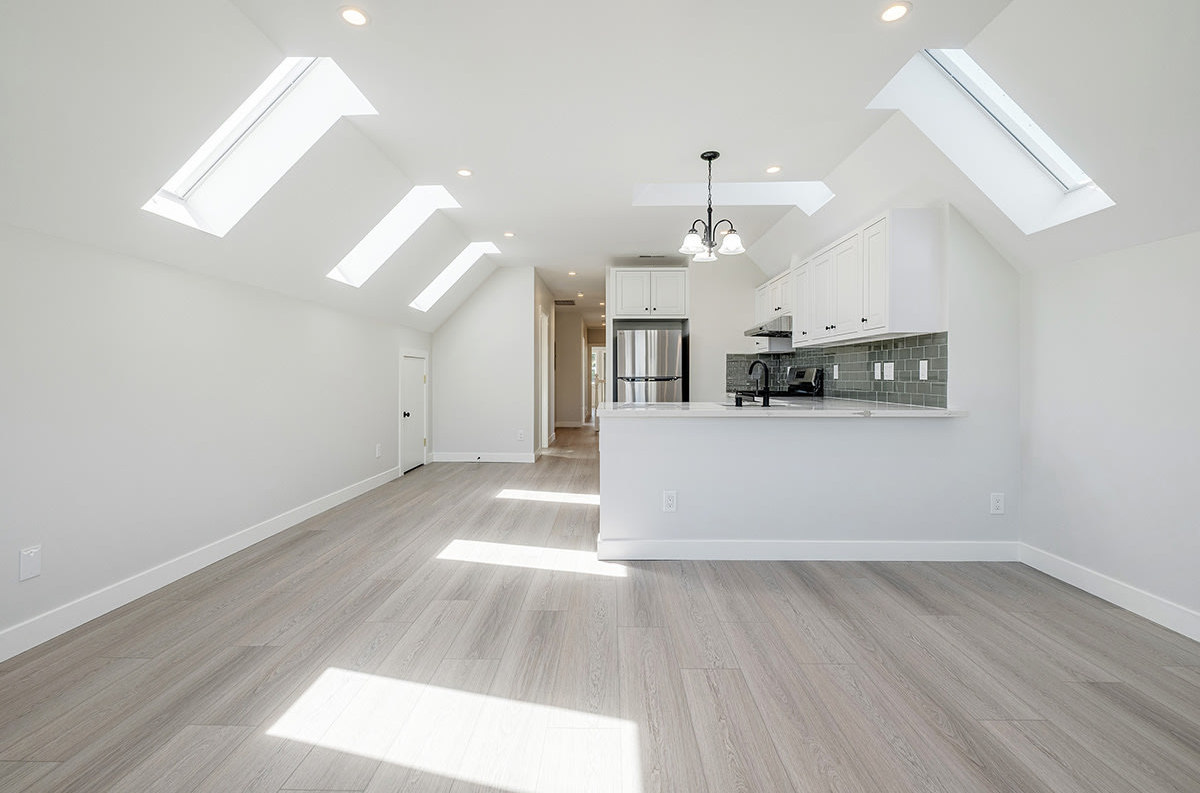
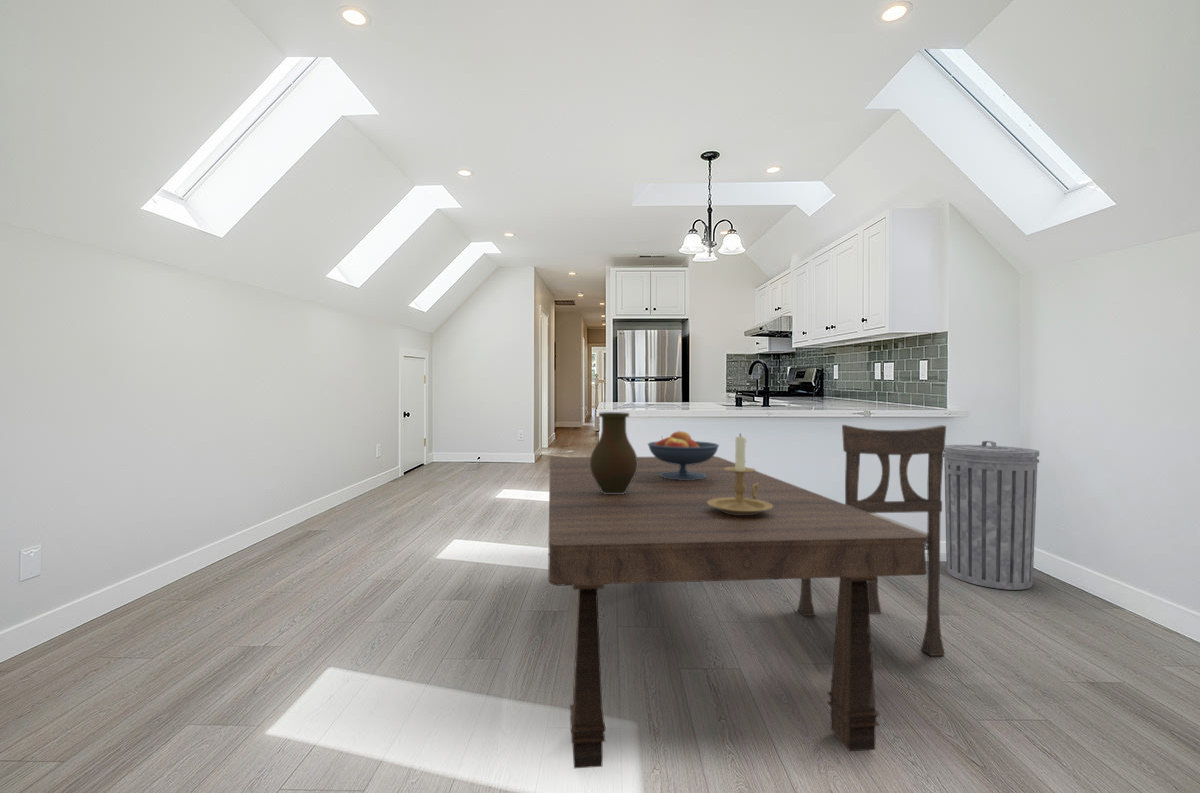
+ fruit bowl [647,430,720,480]
+ dining chair [797,424,947,657]
+ dining table [547,455,928,769]
+ vase [590,411,638,494]
+ candle holder [707,432,773,515]
+ trash can [943,440,1040,591]
